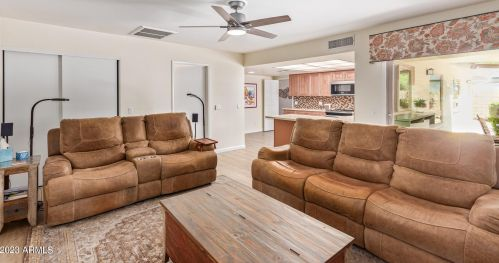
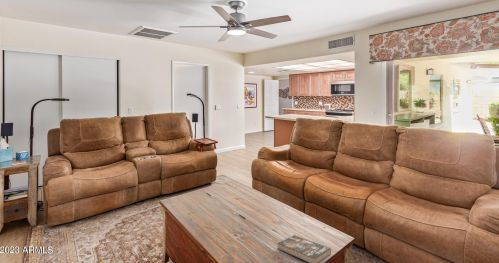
+ book [276,234,332,263]
